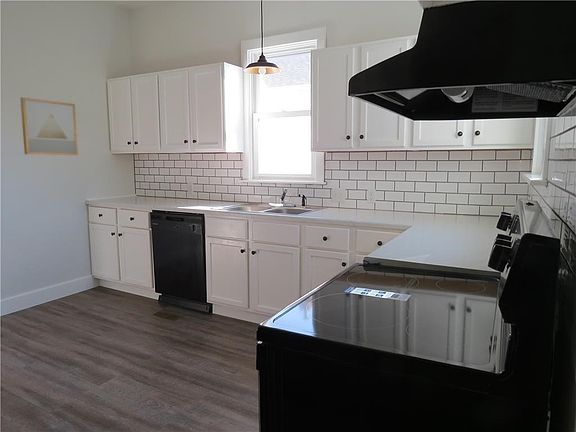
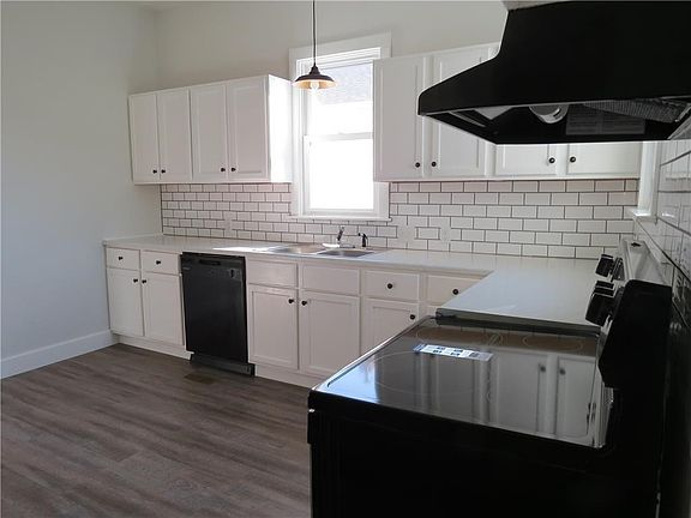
- wall art [19,97,79,156]
